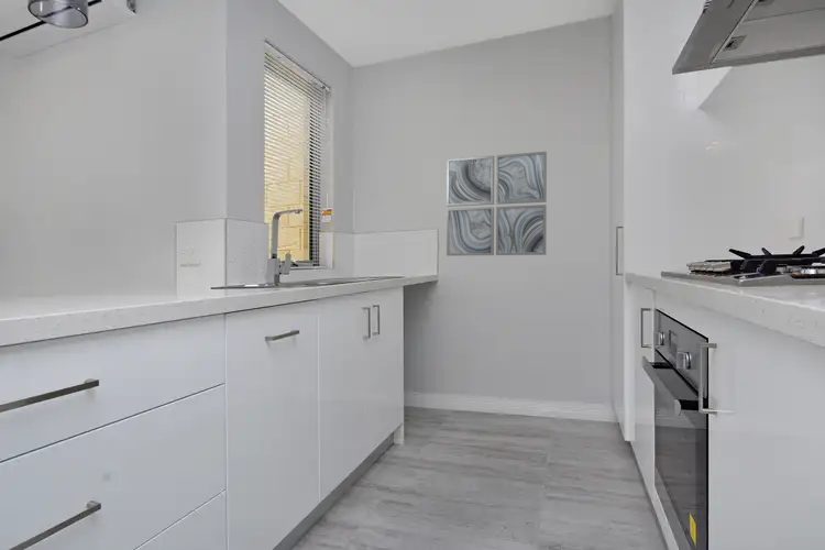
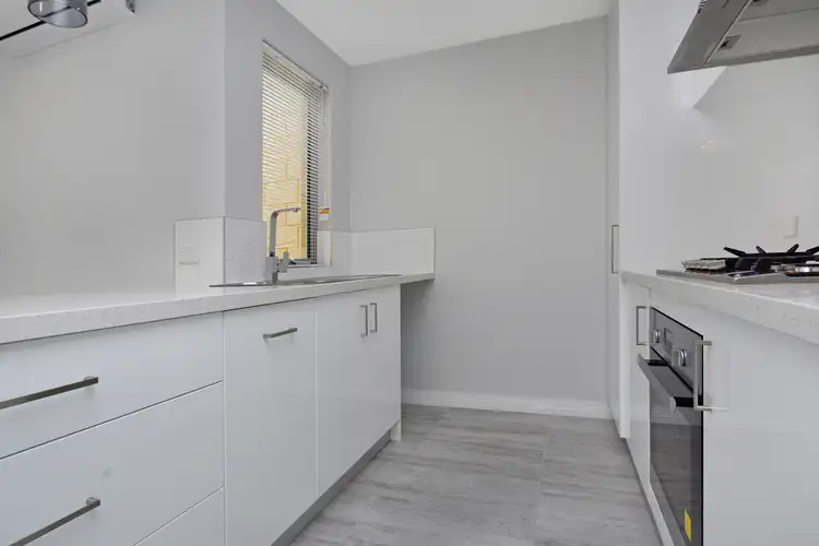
- wall art [446,151,548,257]
